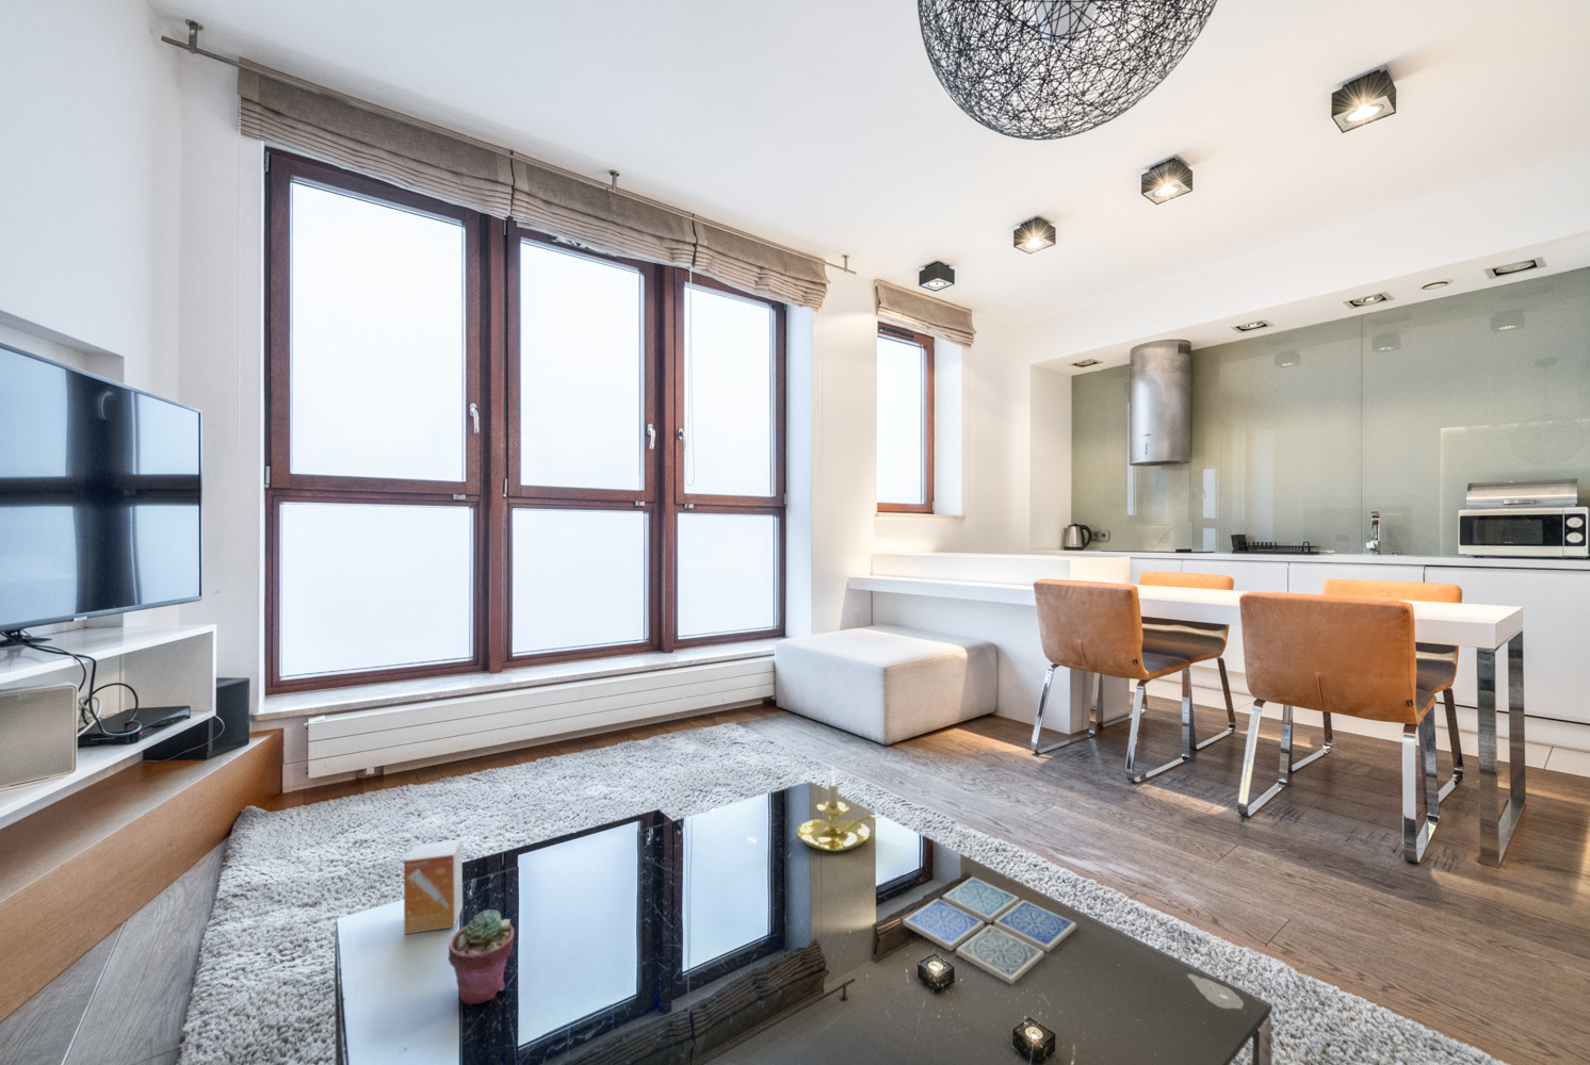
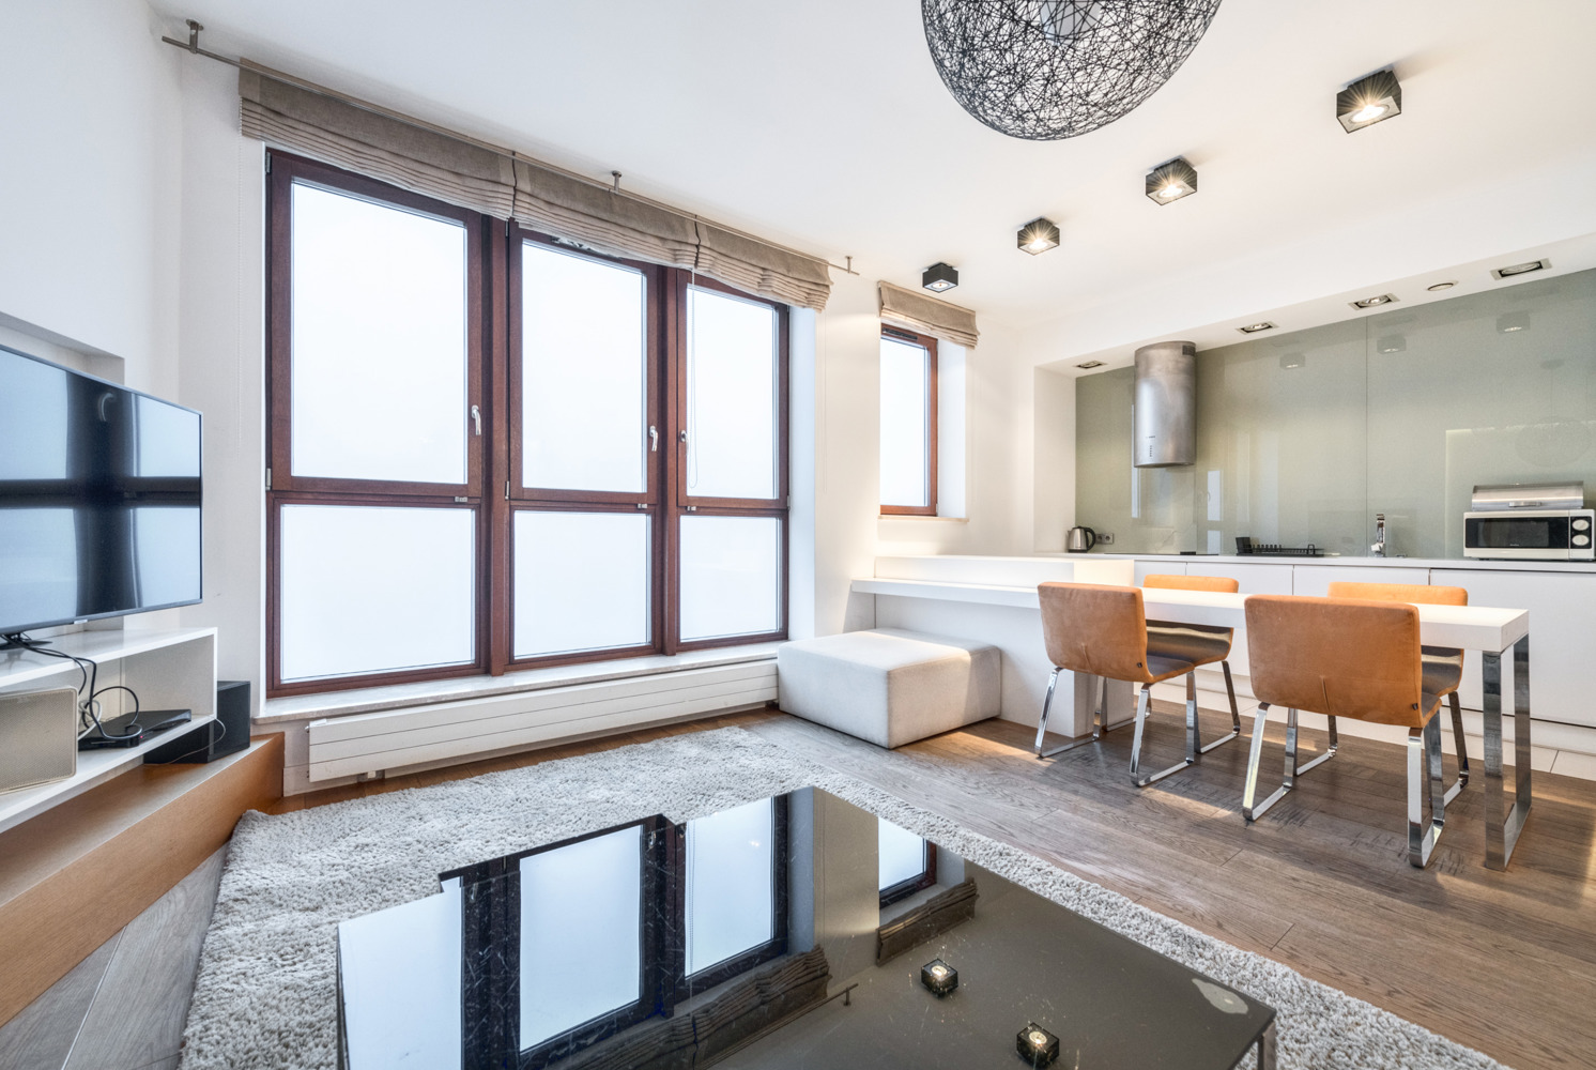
- drink coaster [901,876,1077,985]
- candle holder [796,764,882,852]
- potted succulent [447,908,515,1006]
- small box [403,838,464,935]
